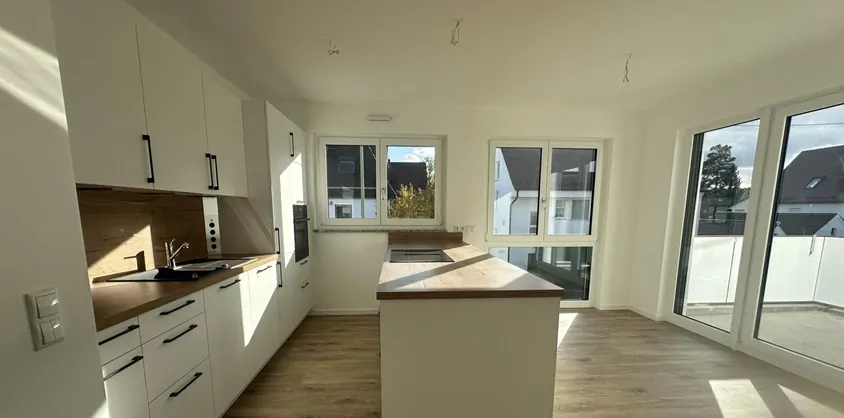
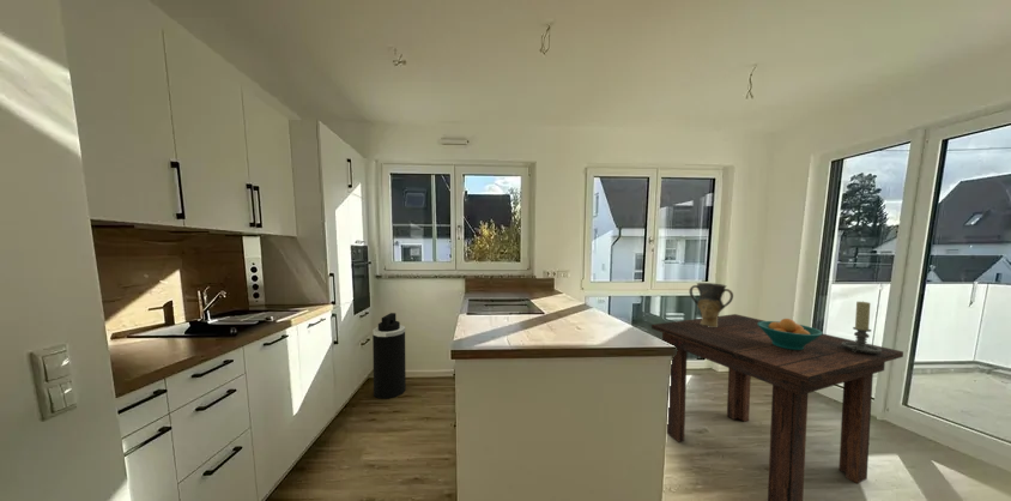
+ trash can [371,312,407,400]
+ vase [689,282,734,327]
+ dining table [650,313,904,501]
+ candle holder [841,300,882,354]
+ fruit bowl [757,318,824,350]
